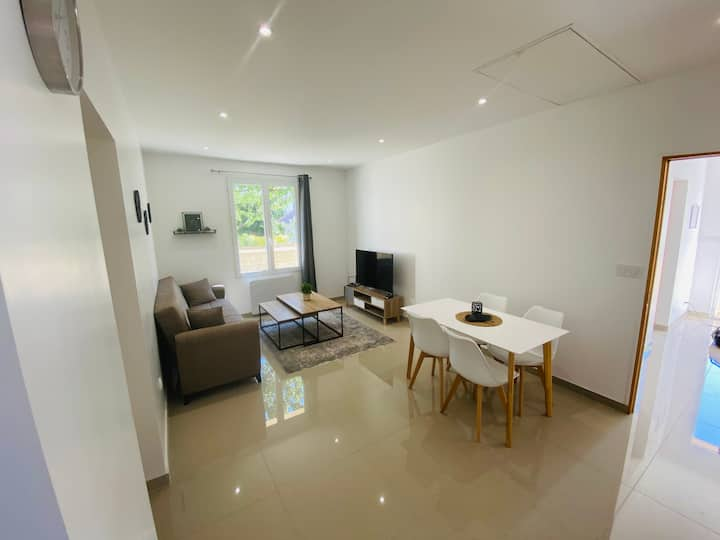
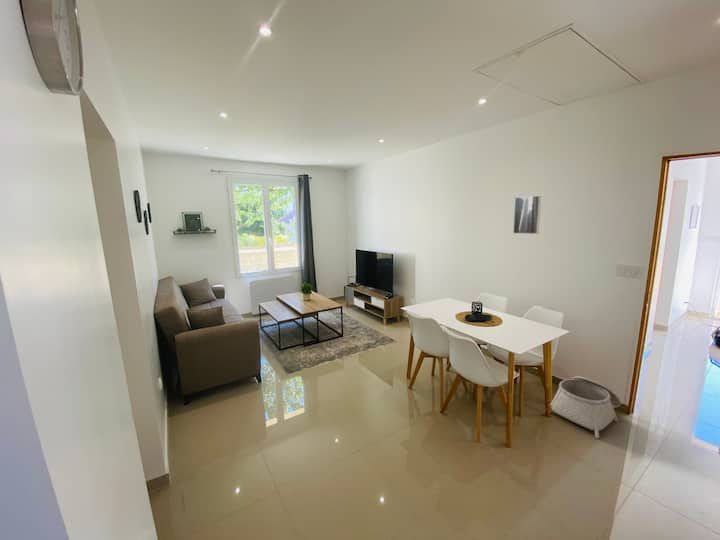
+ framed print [512,195,542,235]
+ basket [550,375,622,439]
